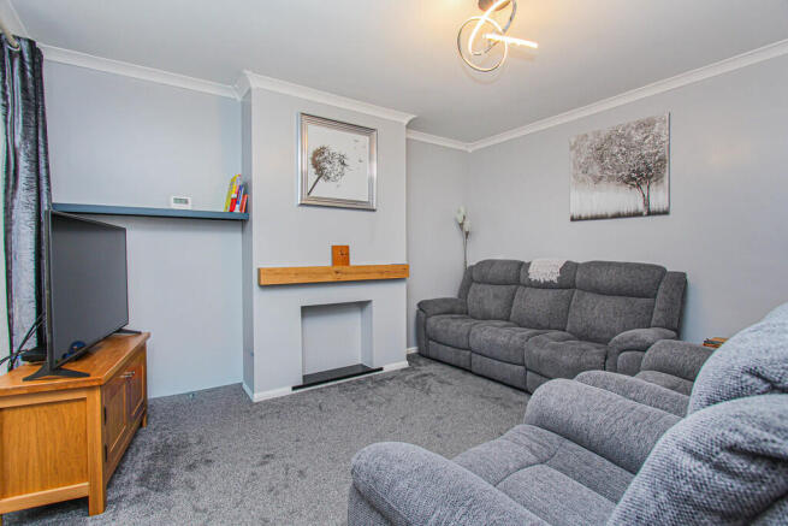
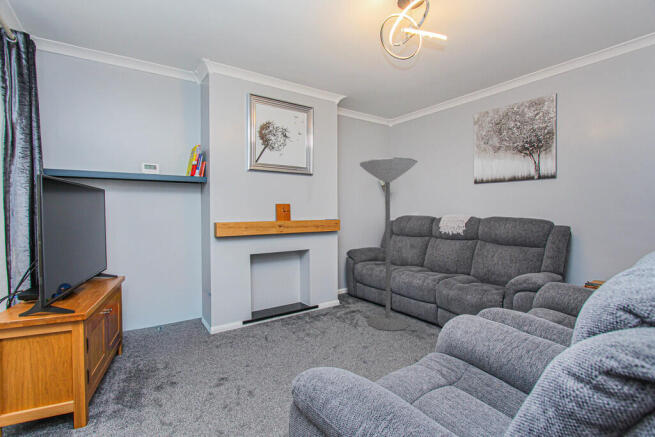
+ floor lamp [359,156,418,332]
